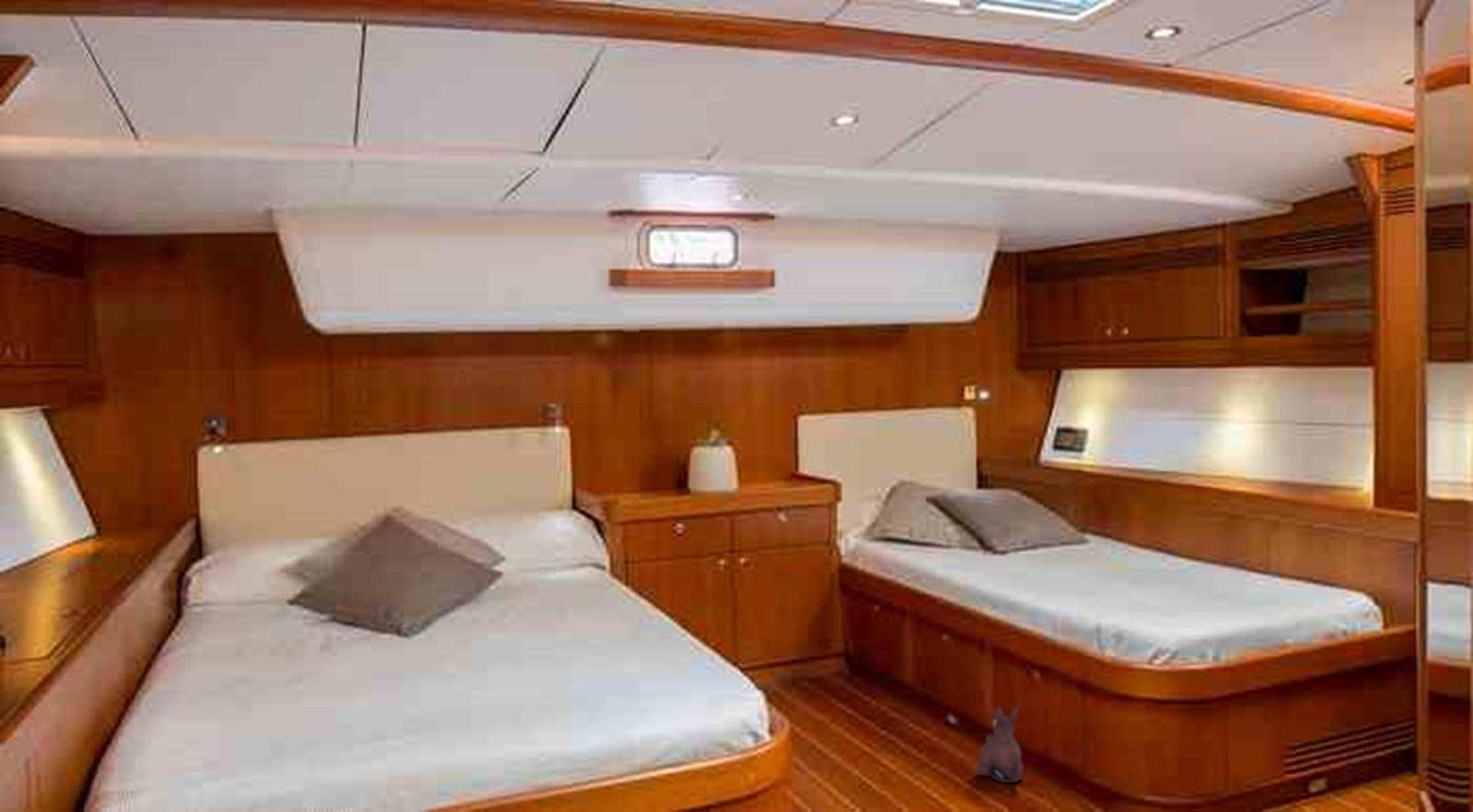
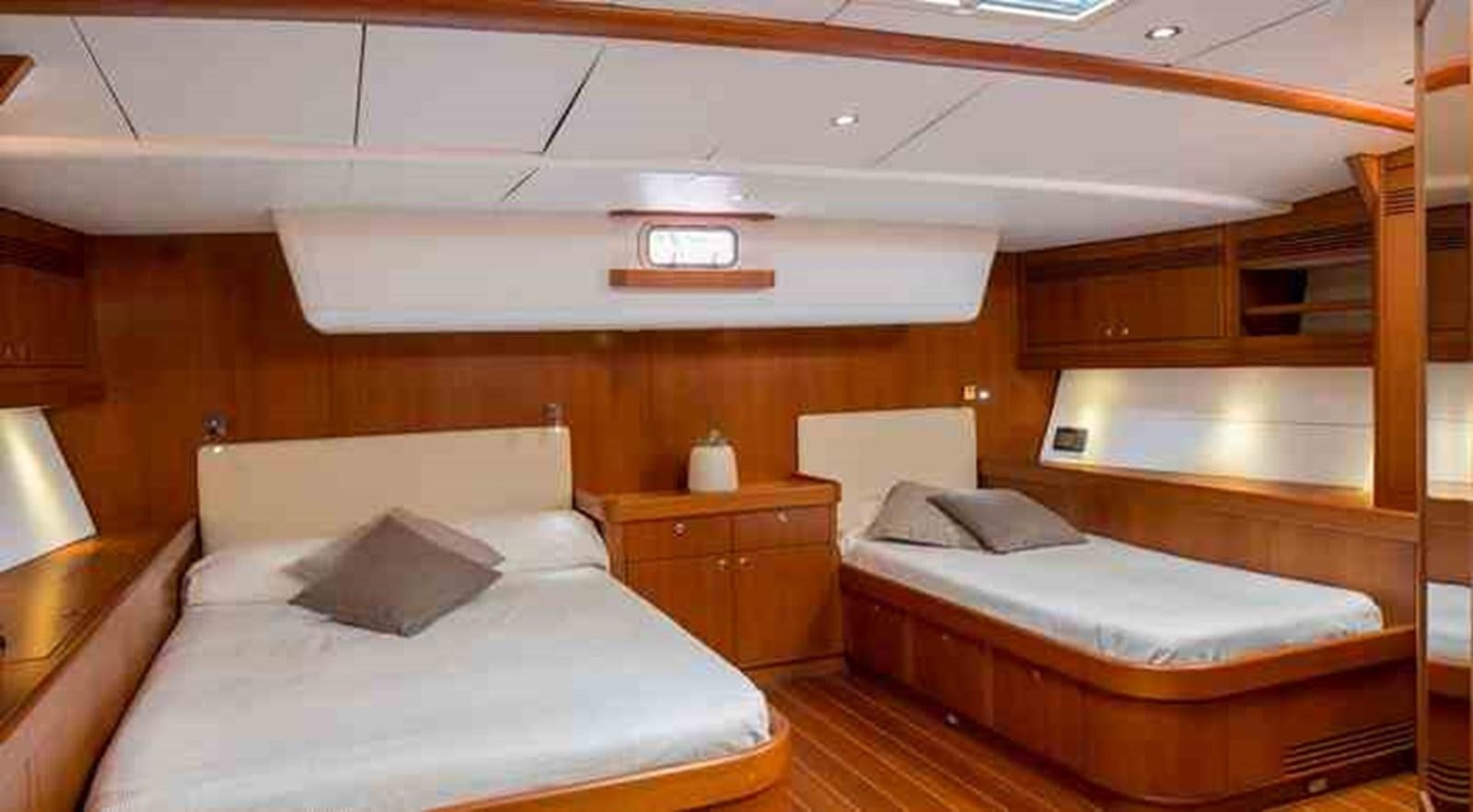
- plush toy [975,706,1025,783]
